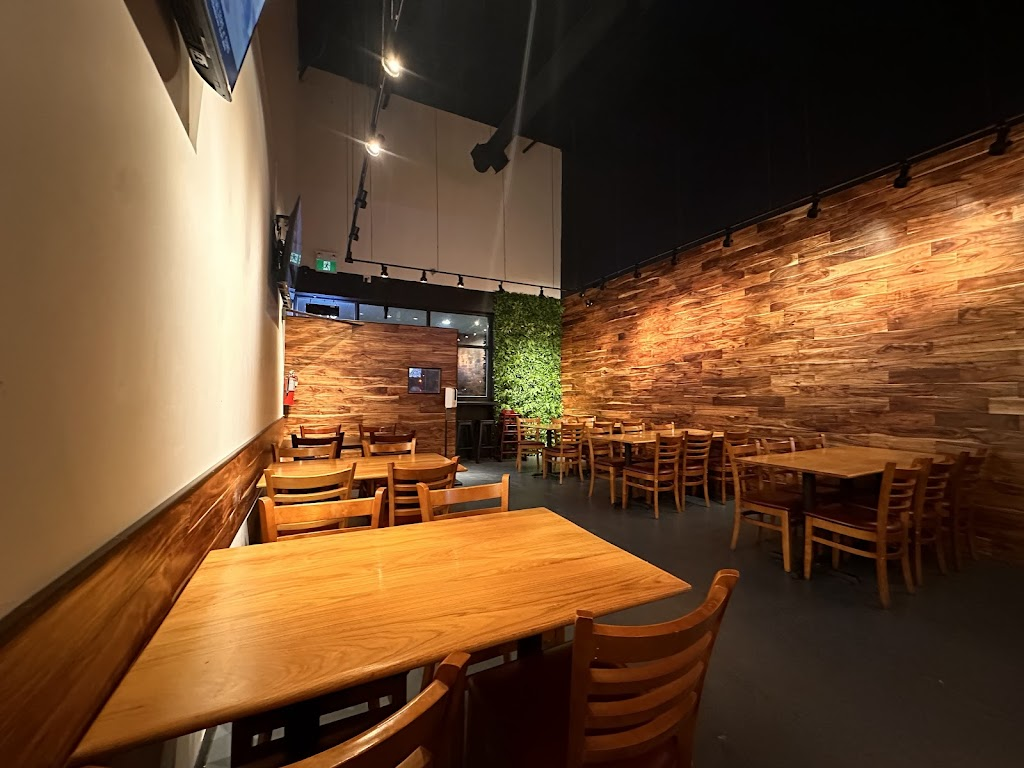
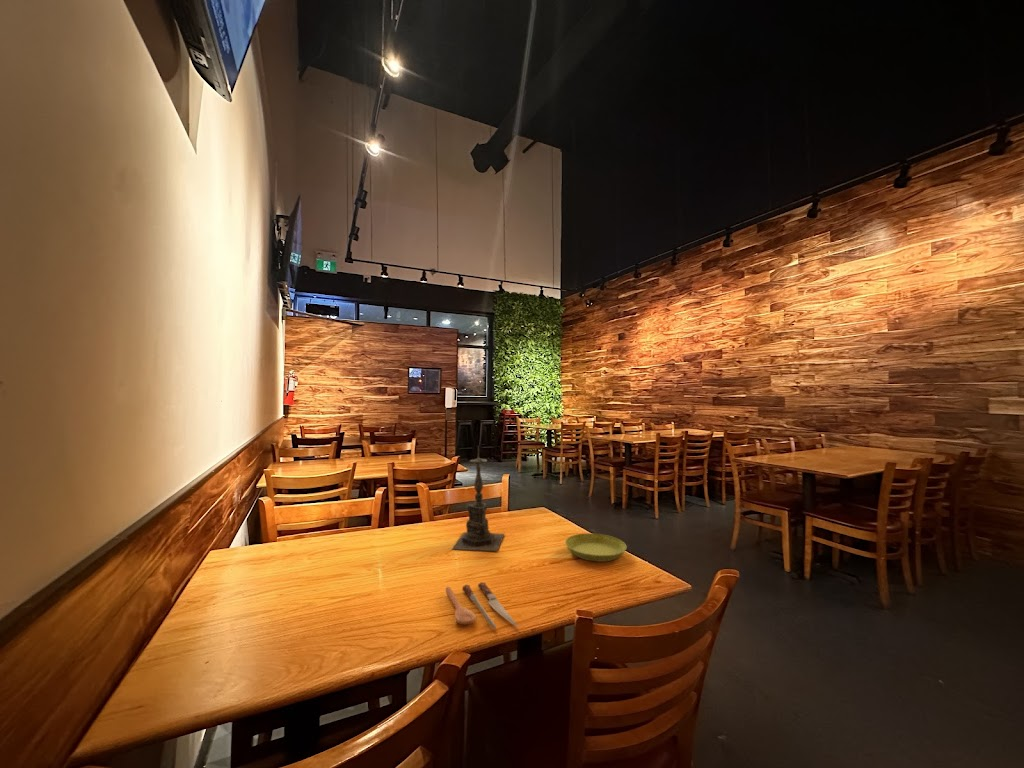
+ candle holder [451,446,506,552]
+ spoon [445,581,520,631]
+ saucer [564,532,628,563]
